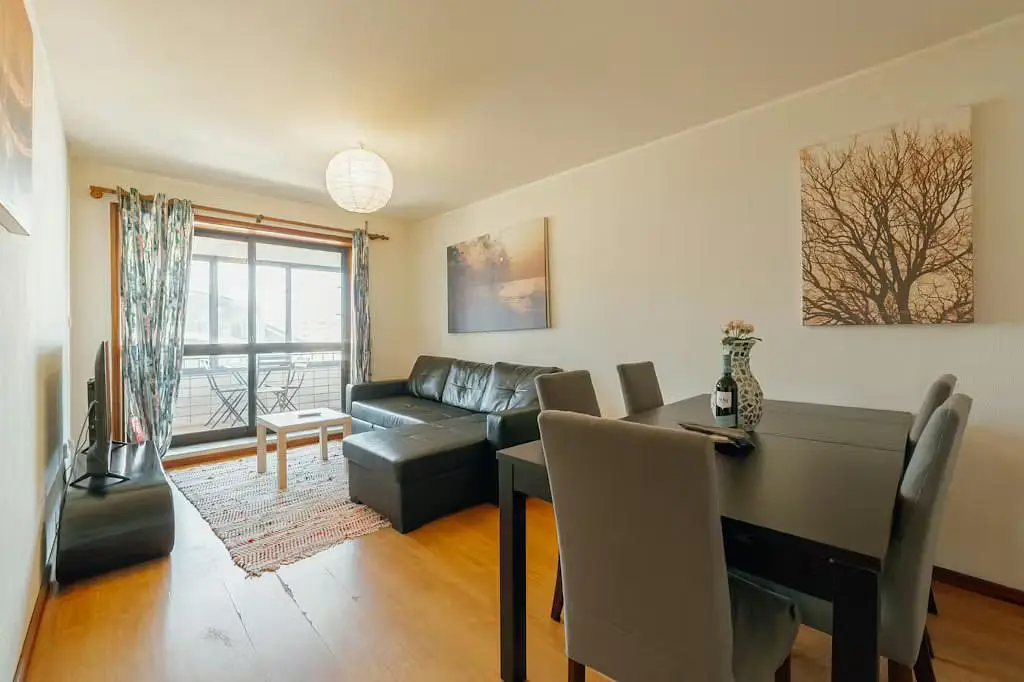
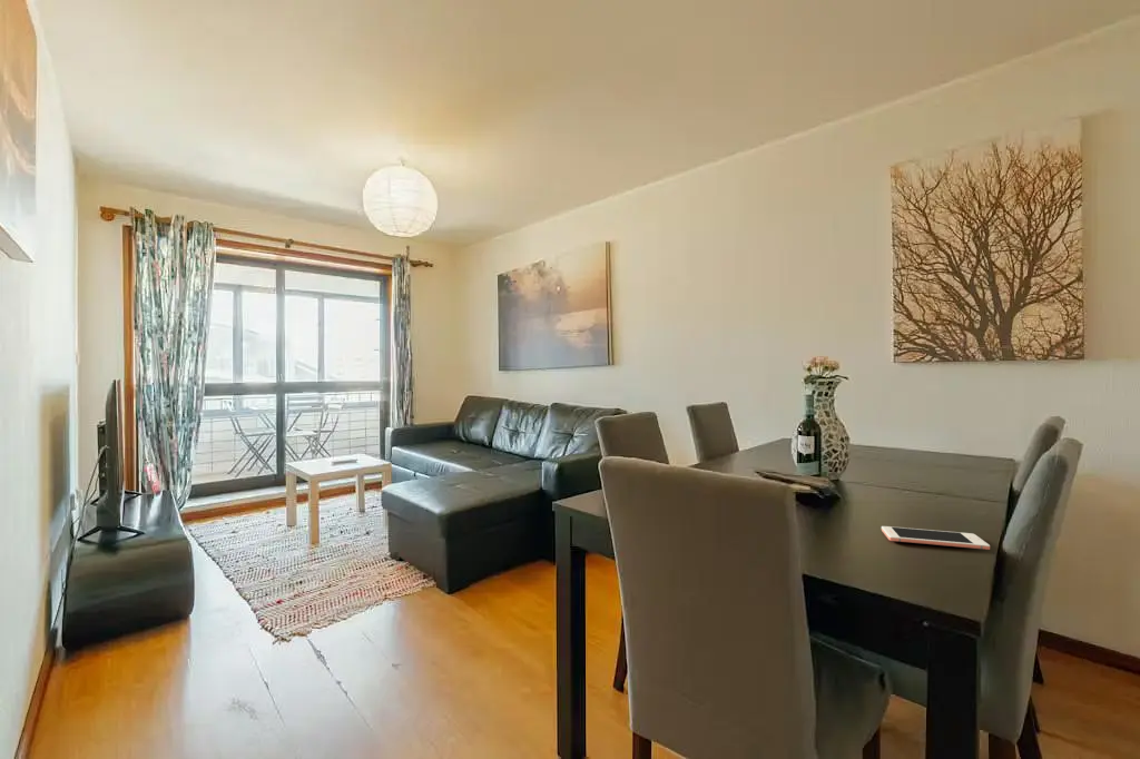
+ cell phone [881,525,991,551]
